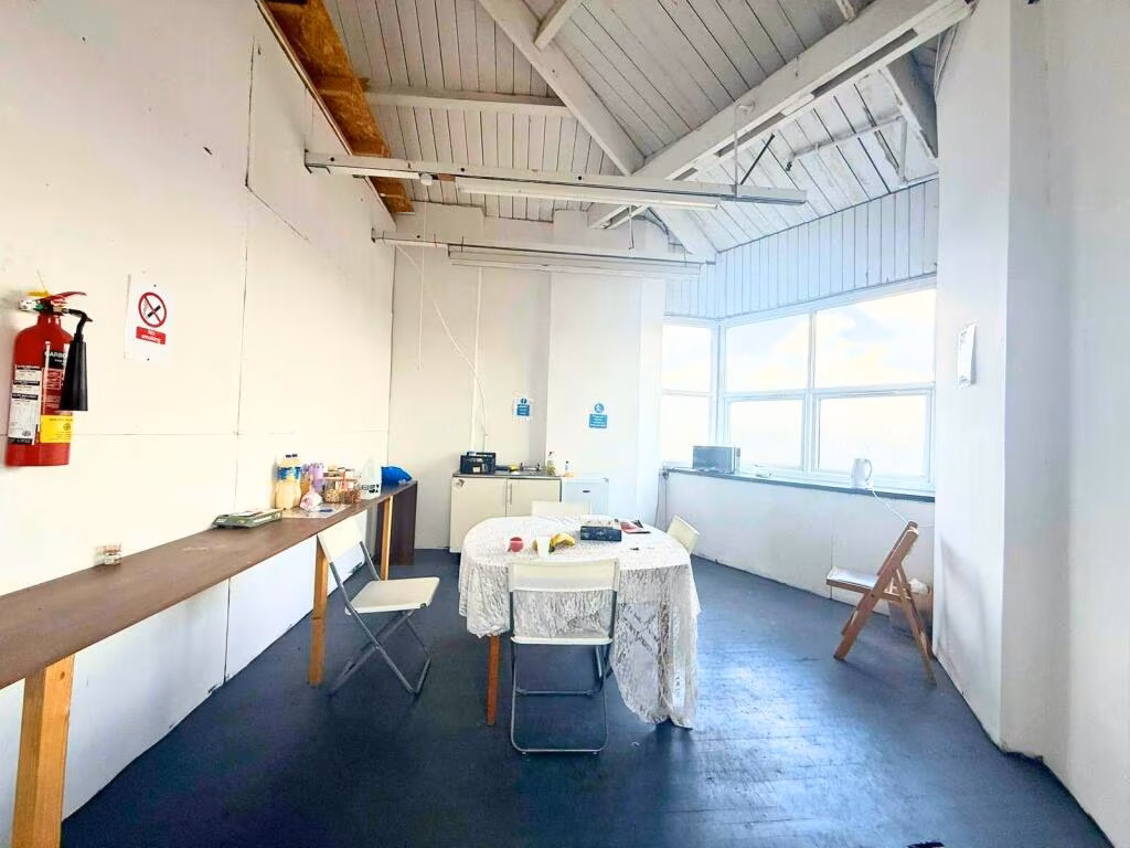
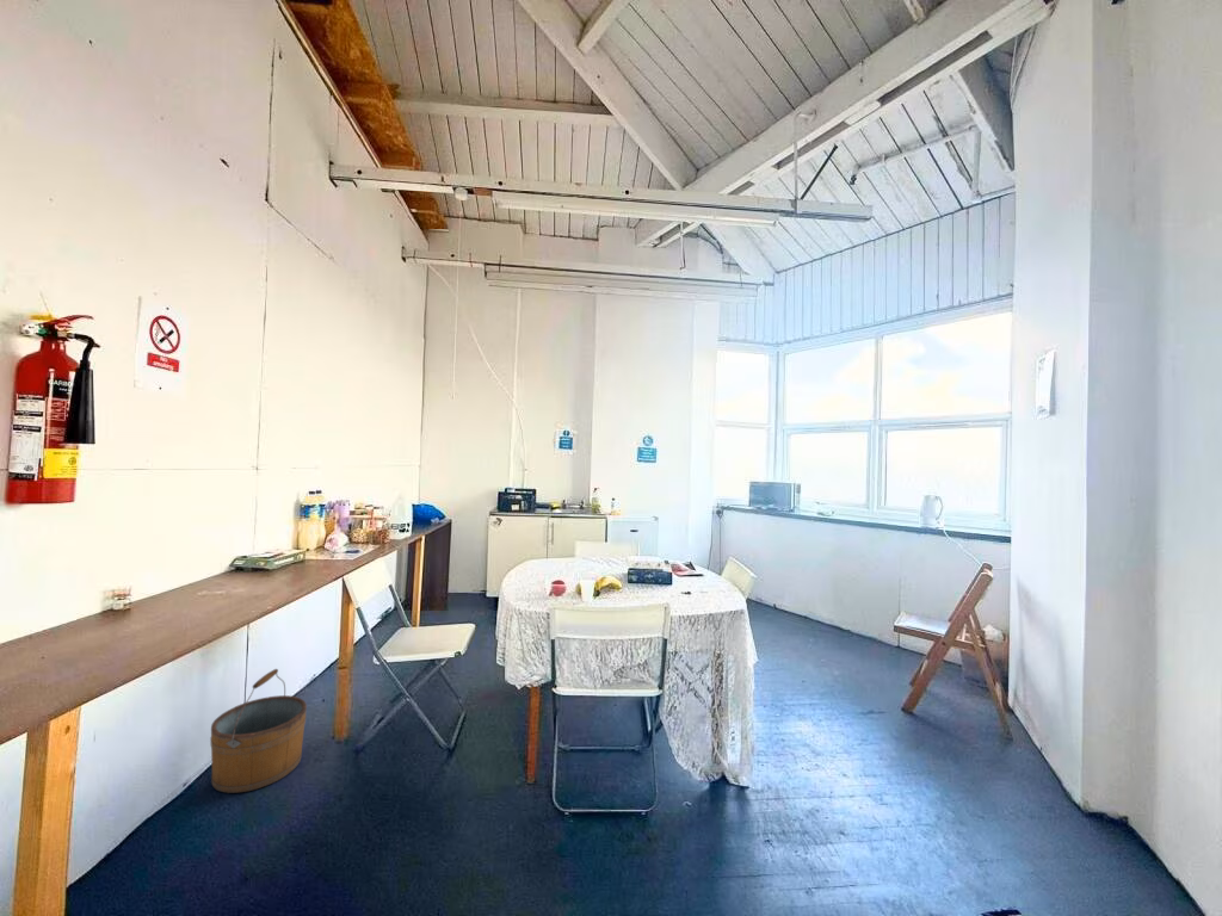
+ bucket [209,668,308,794]
